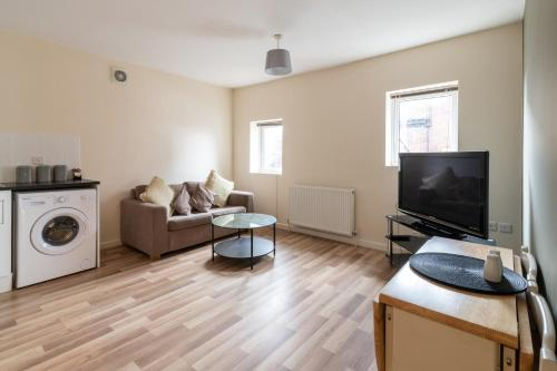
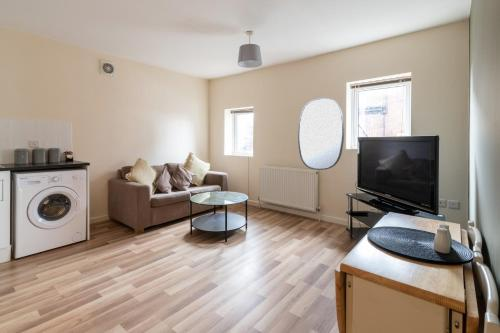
+ home mirror [297,97,345,171]
